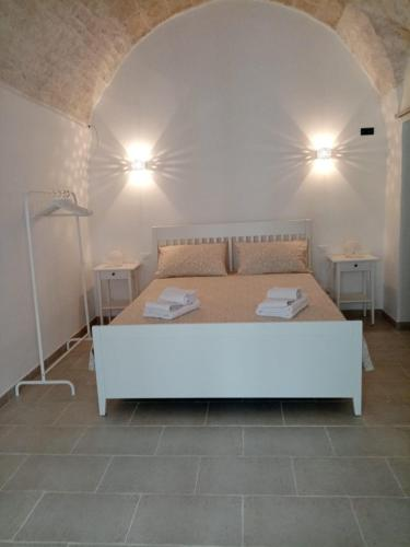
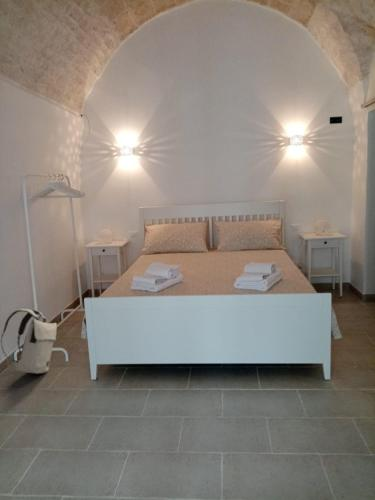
+ backpack [0,308,58,374]
